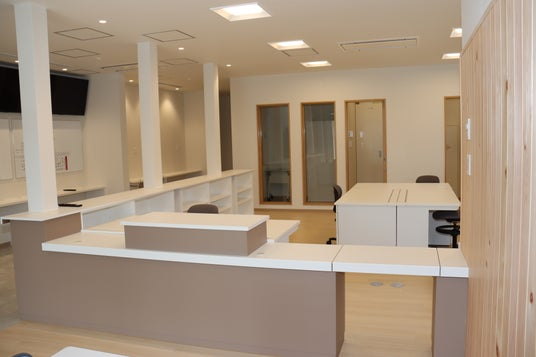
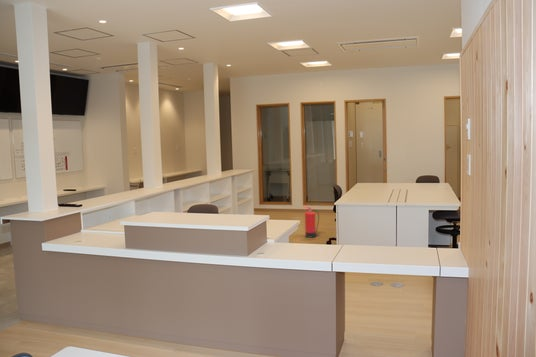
+ fire extinguisher [302,206,320,238]
